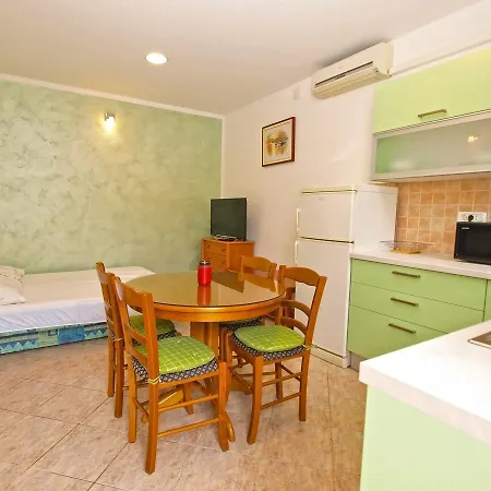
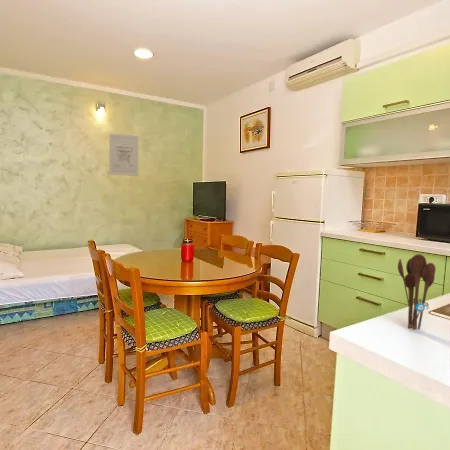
+ utensil holder [397,253,437,331]
+ wall art [108,132,139,177]
